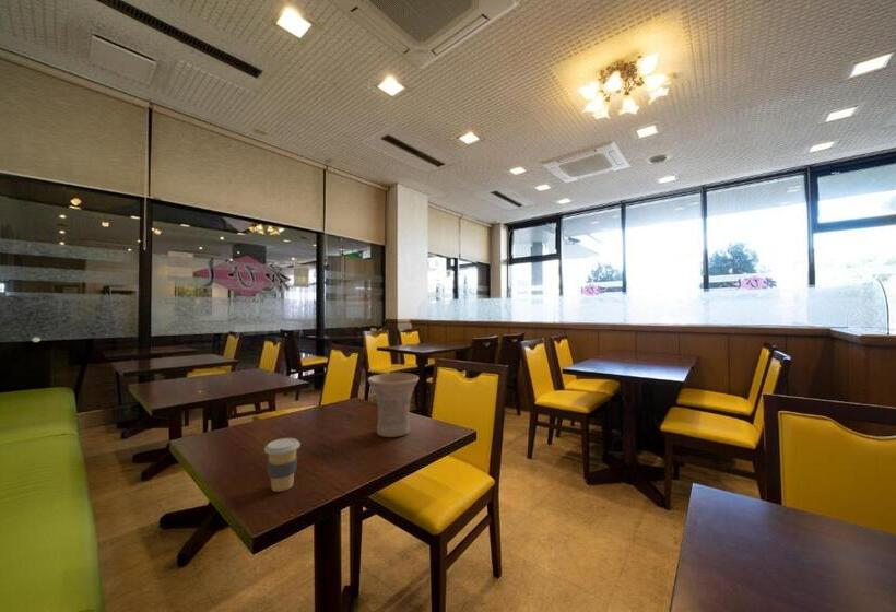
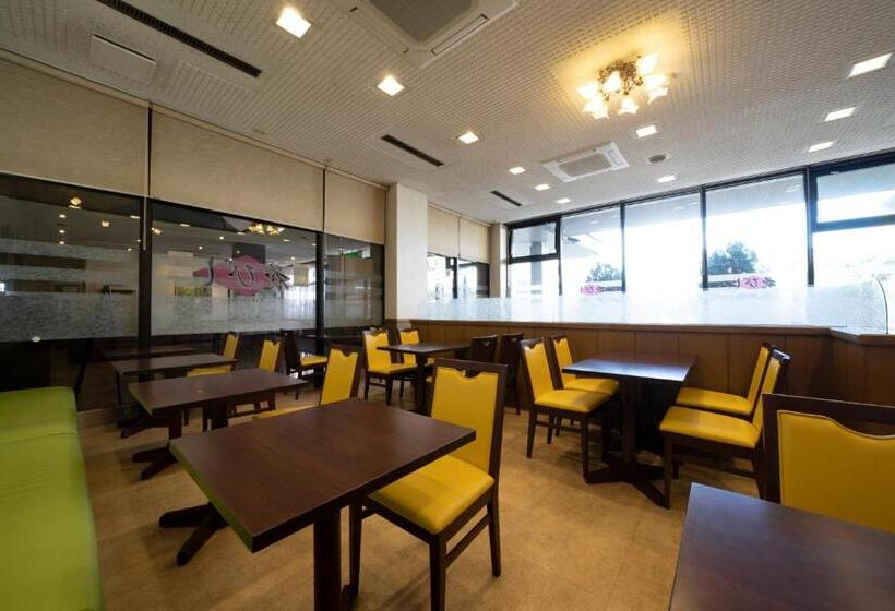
- vase [367,372,420,438]
- coffee cup [263,437,302,493]
